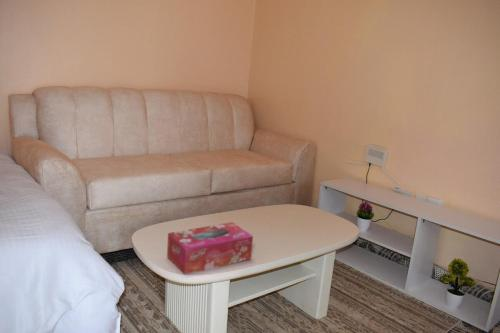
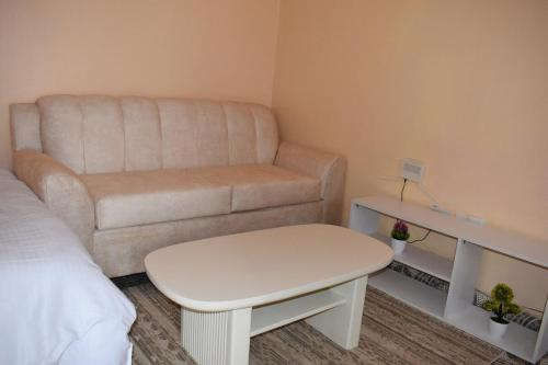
- tissue box [166,221,254,276]
